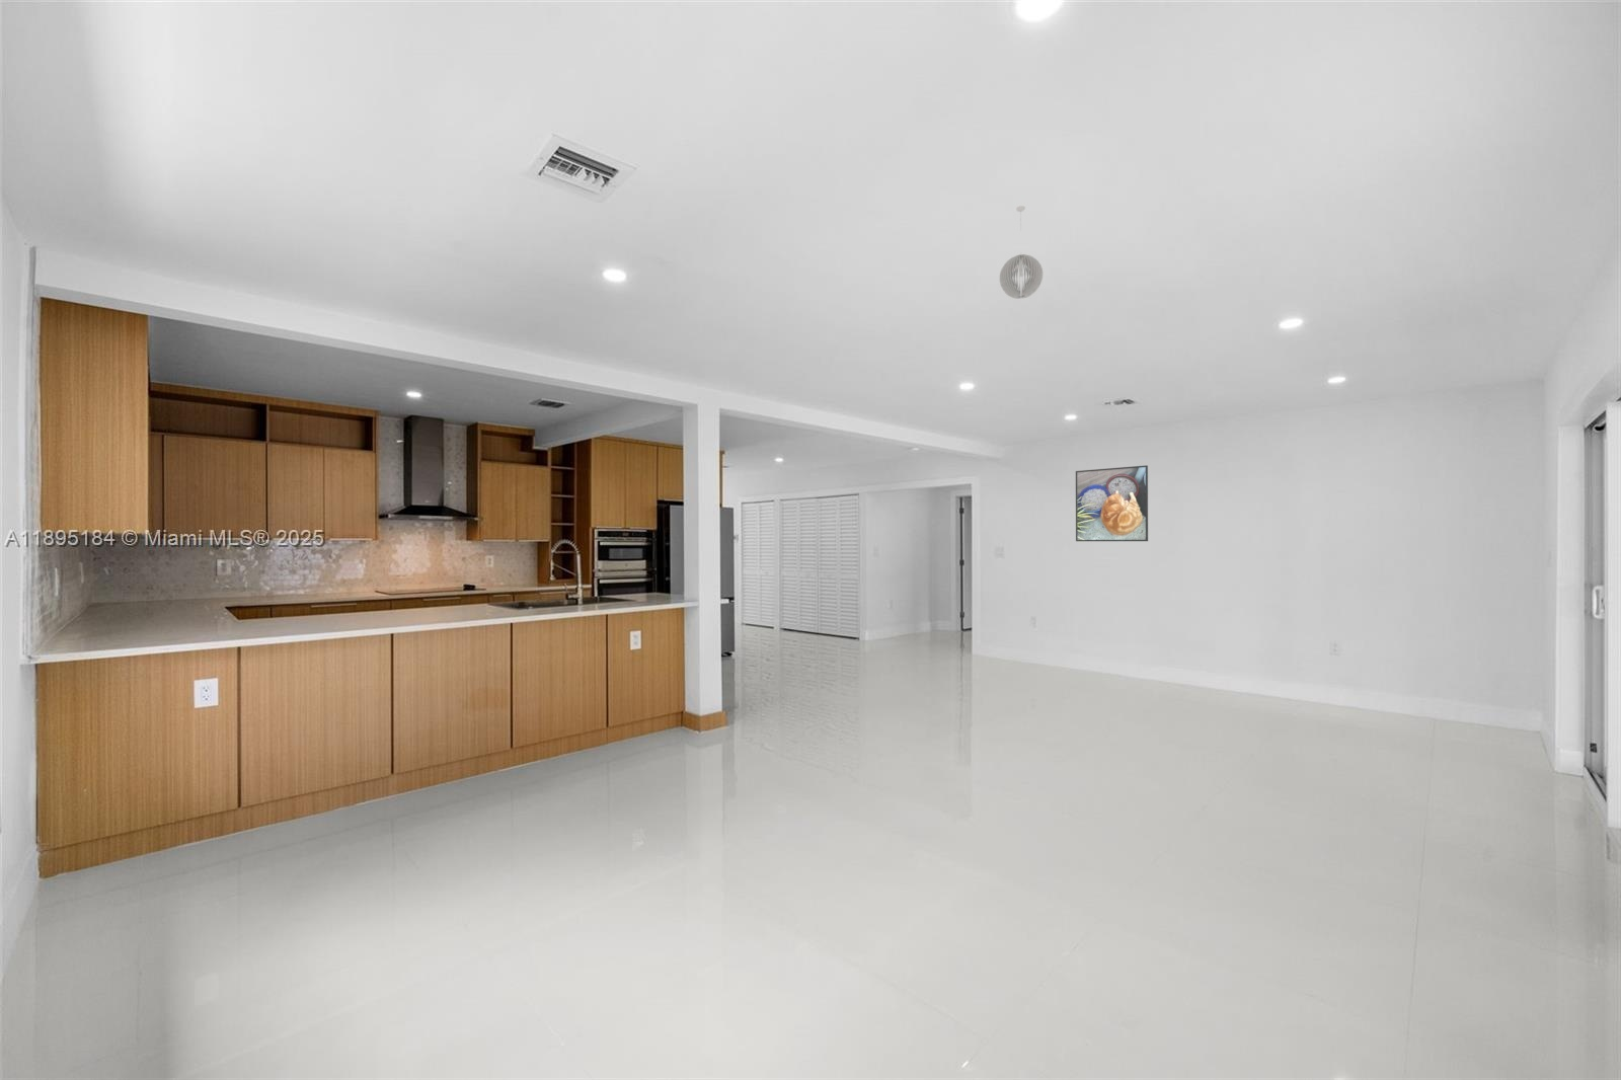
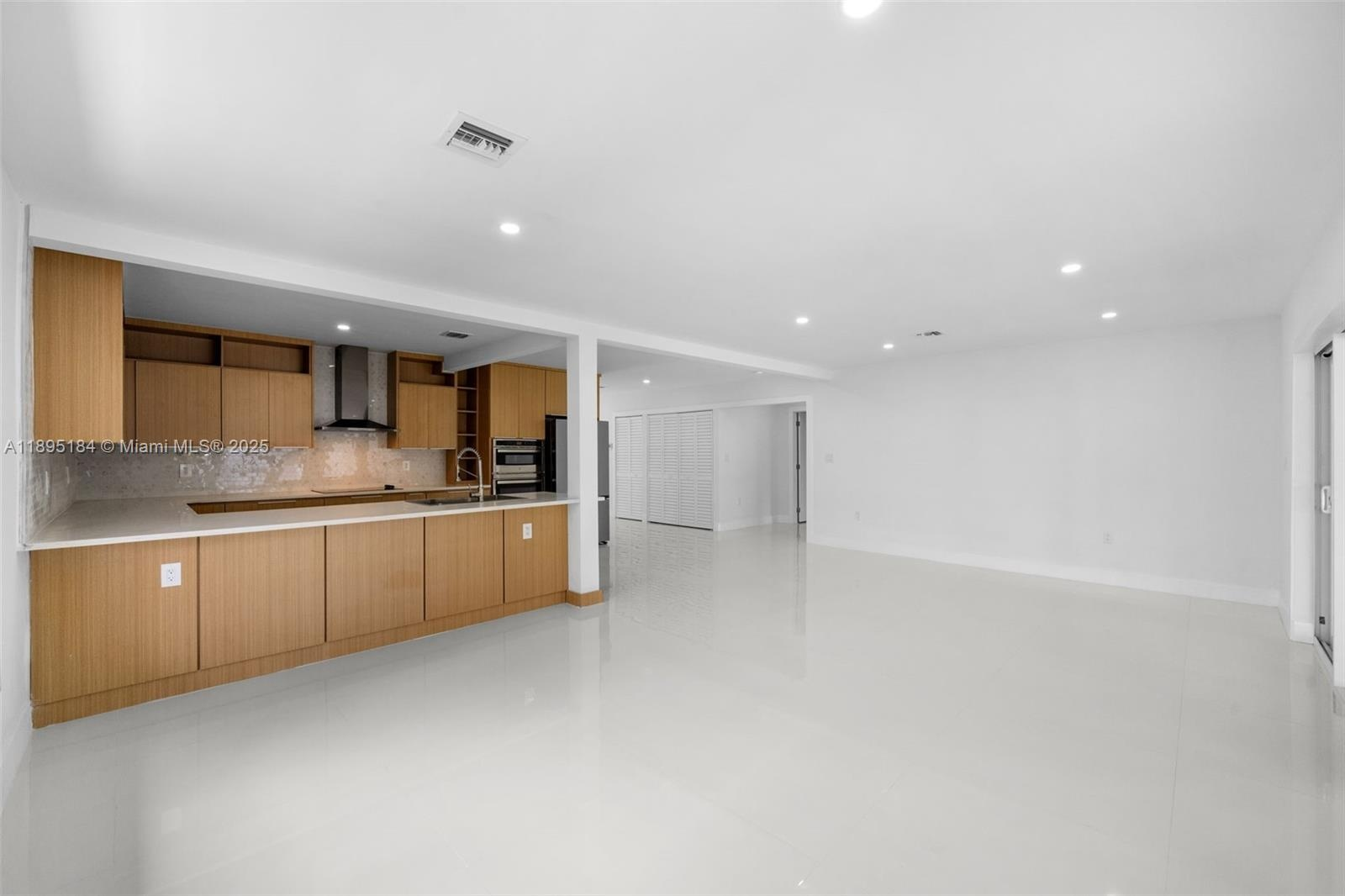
- pendant light [999,205,1044,300]
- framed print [1075,464,1149,542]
